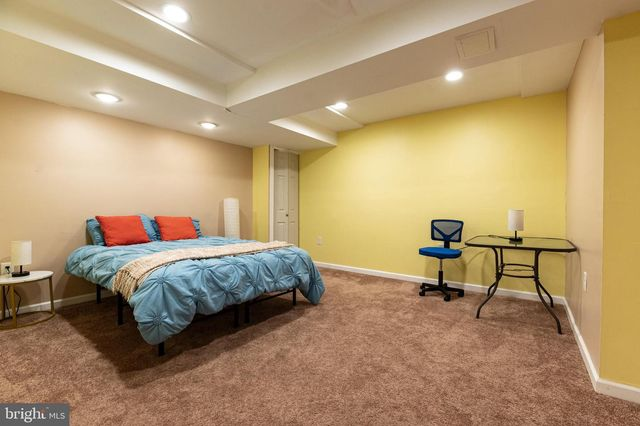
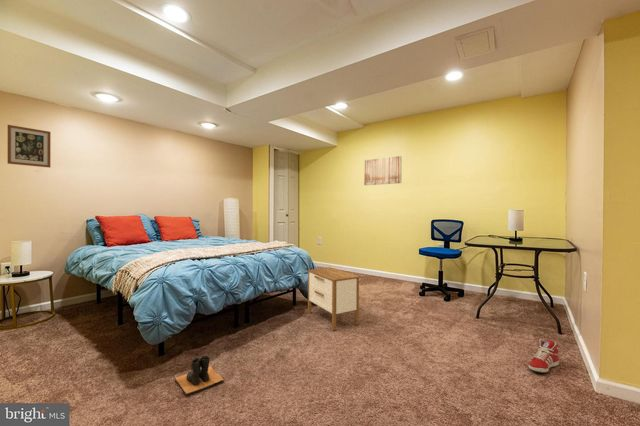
+ wall art [363,155,402,186]
+ boots [174,355,225,395]
+ wall art [7,124,52,169]
+ sneaker [528,338,560,374]
+ nightstand [307,266,361,331]
